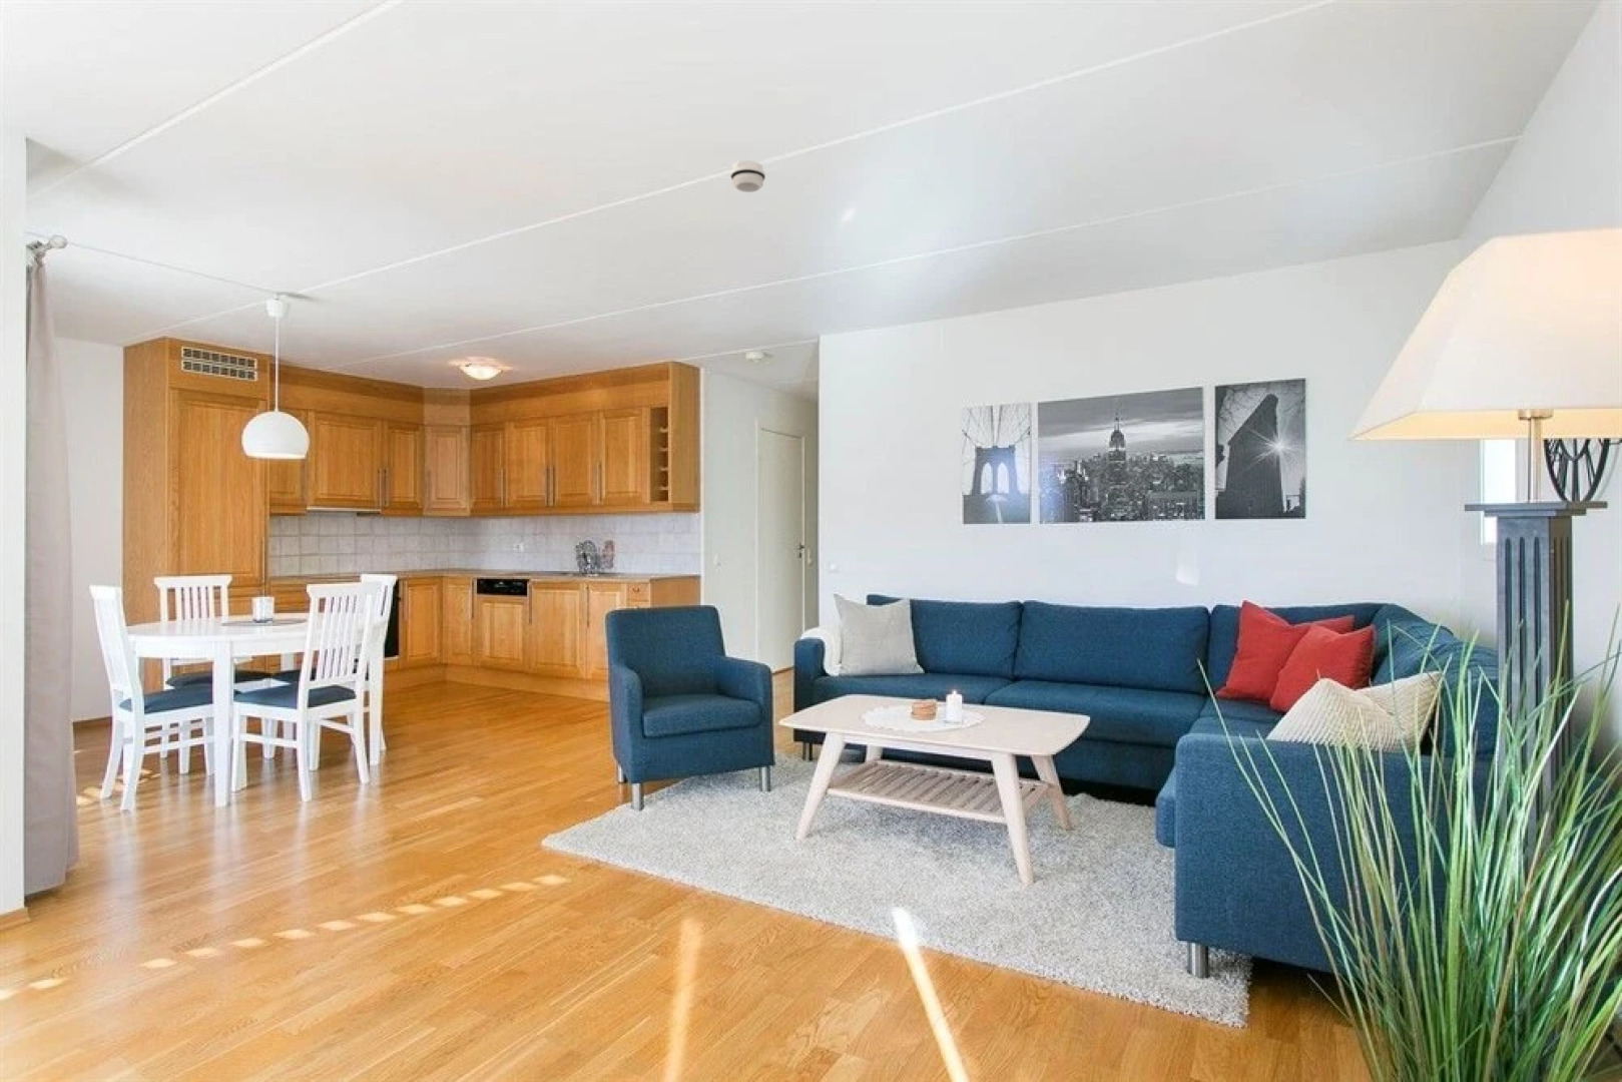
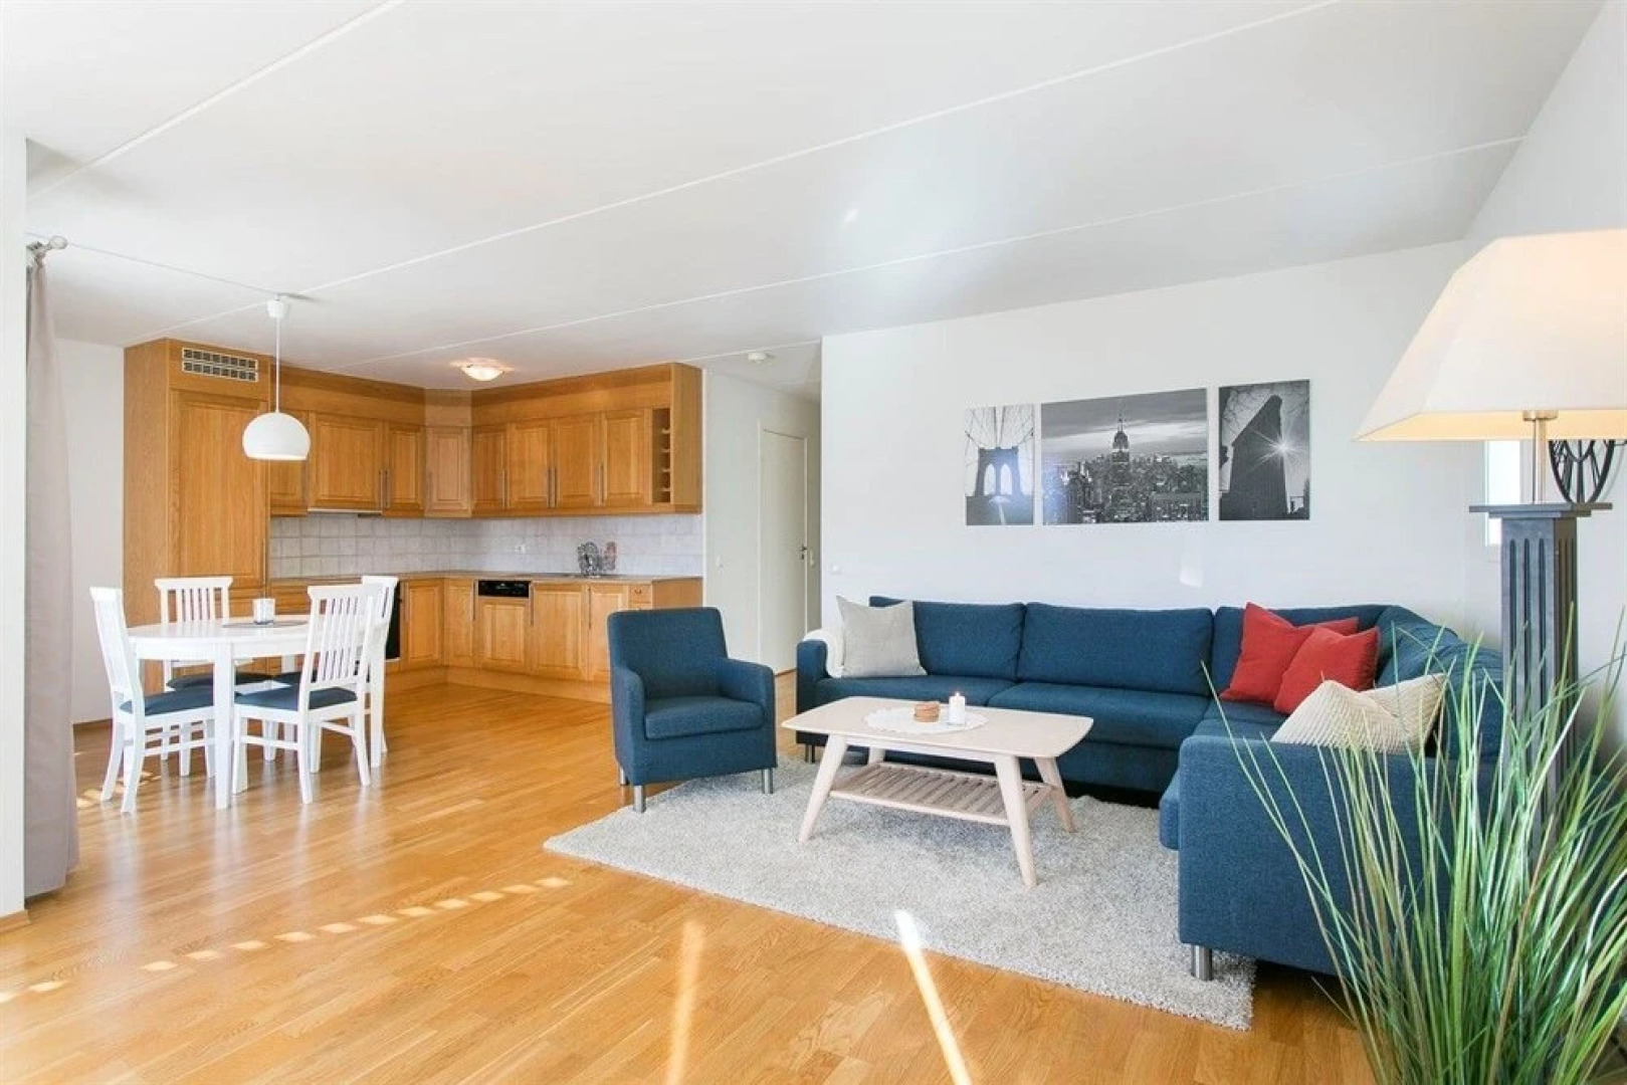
- smoke detector [729,159,767,193]
